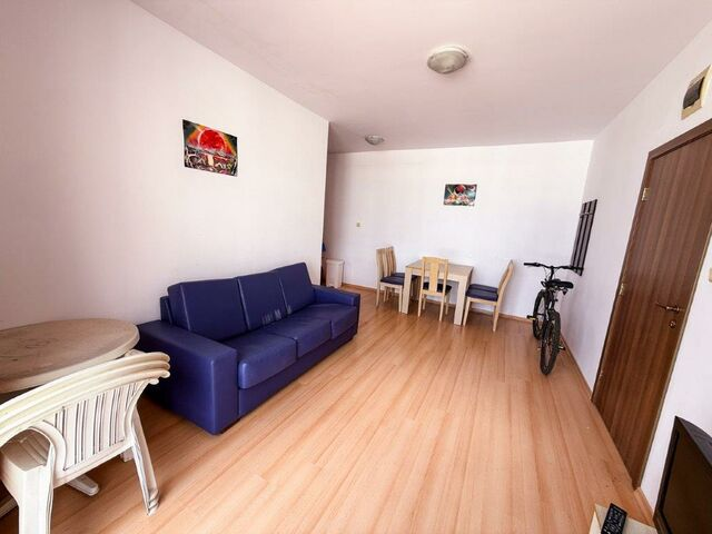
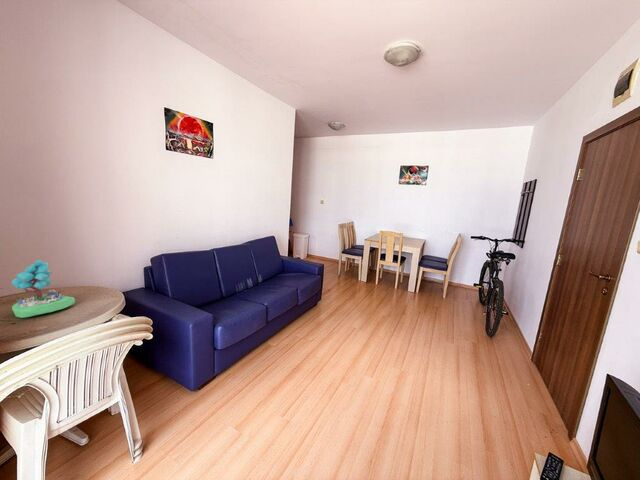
+ potted plant [8,259,76,319]
